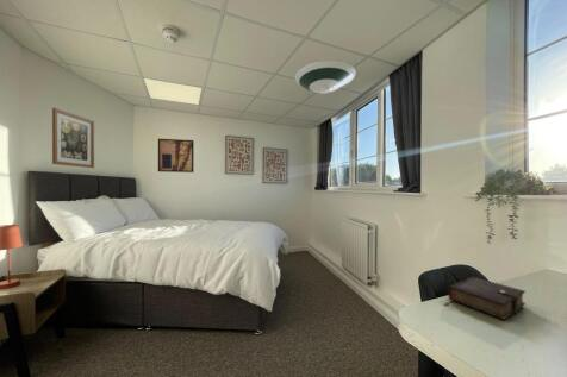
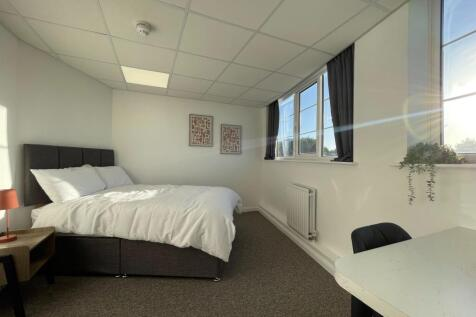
- wall art [157,138,195,174]
- wall art [51,107,95,169]
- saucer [294,58,357,95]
- book [442,276,526,321]
